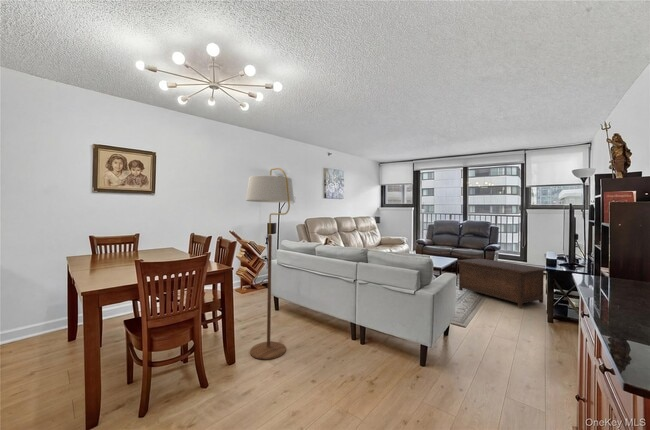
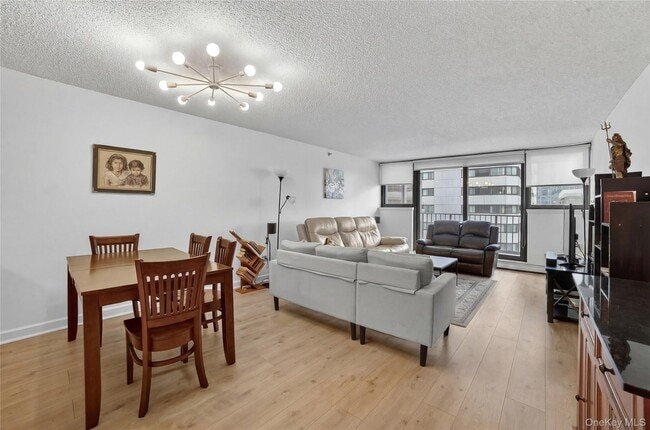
- cabinet [456,257,547,308]
- floor lamp [245,167,295,360]
